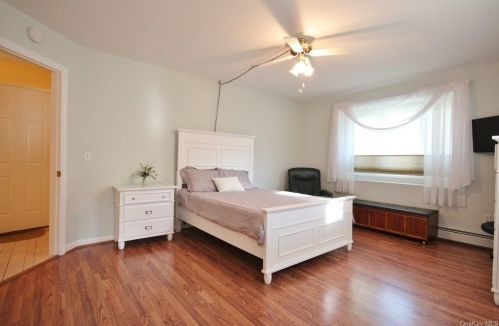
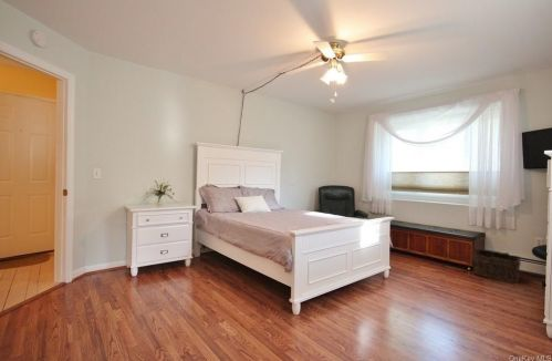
+ basket [472,248,522,283]
